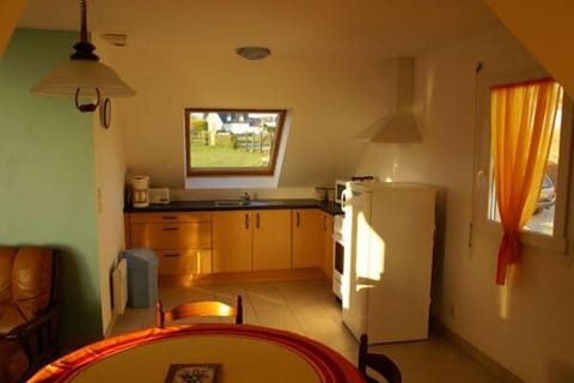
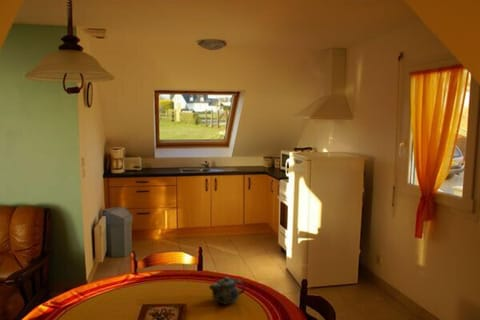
+ chinaware [208,276,246,306]
